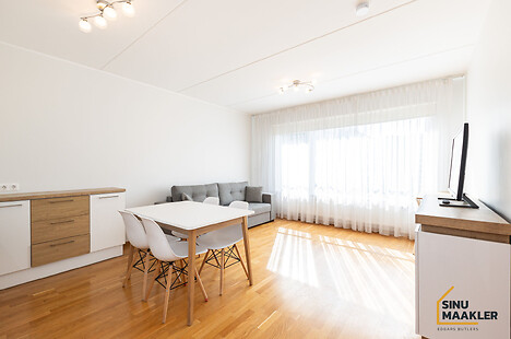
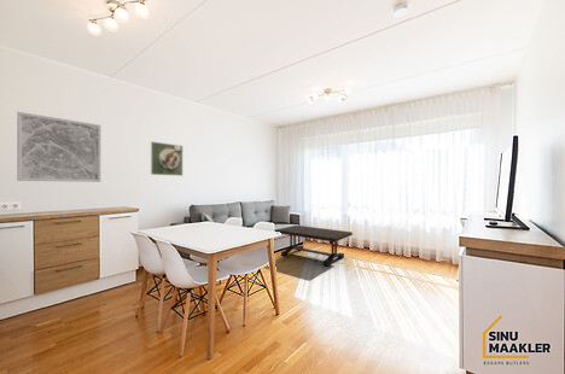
+ wall art [16,111,103,183]
+ coffee table [274,224,354,268]
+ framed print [150,140,184,177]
